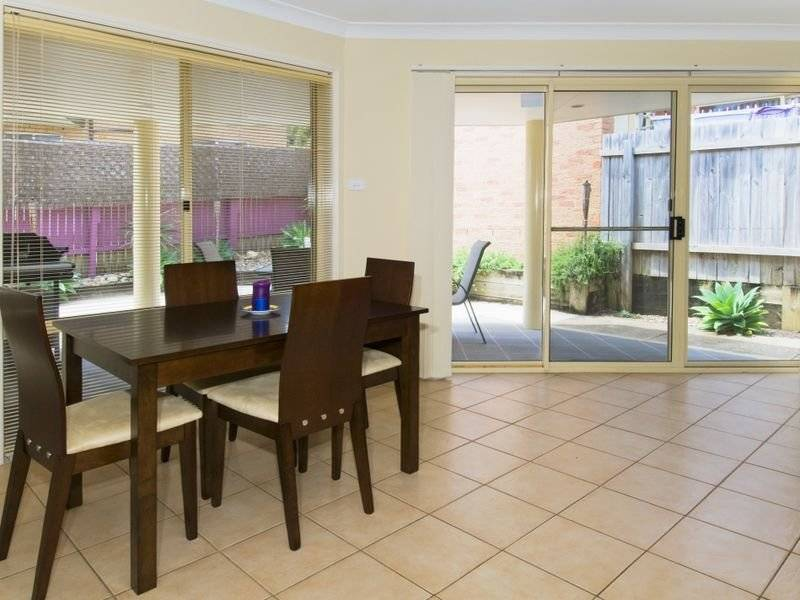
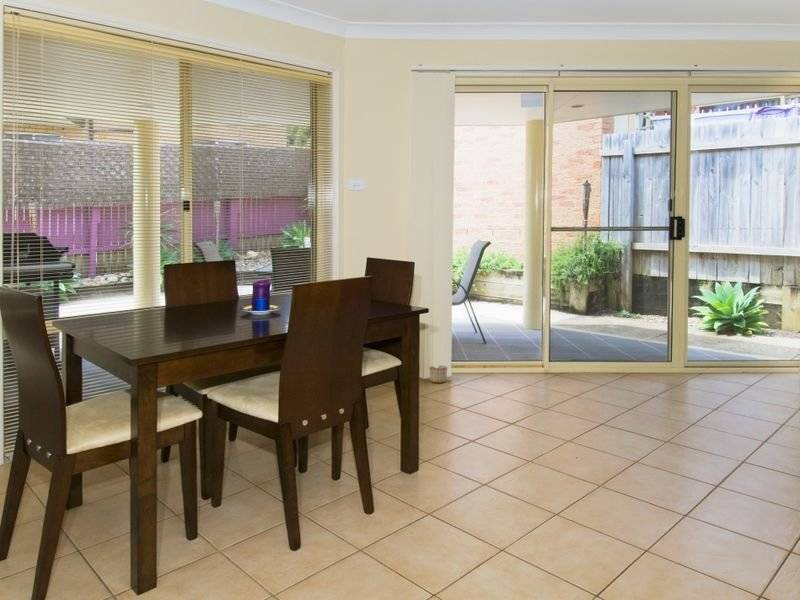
+ planter [428,364,448,384]
